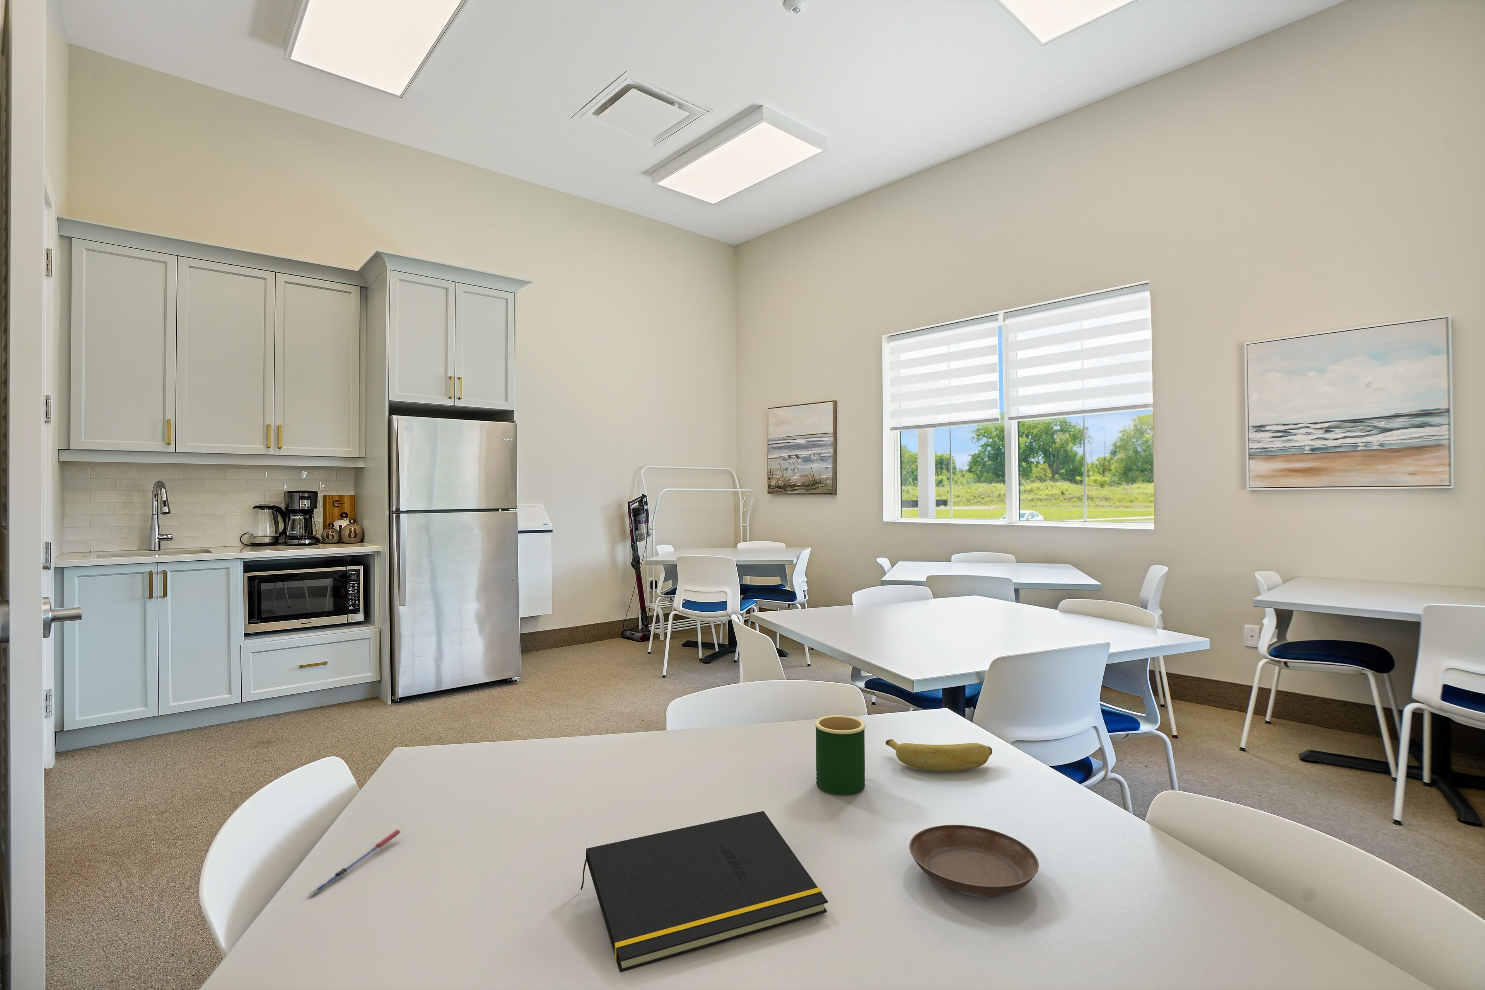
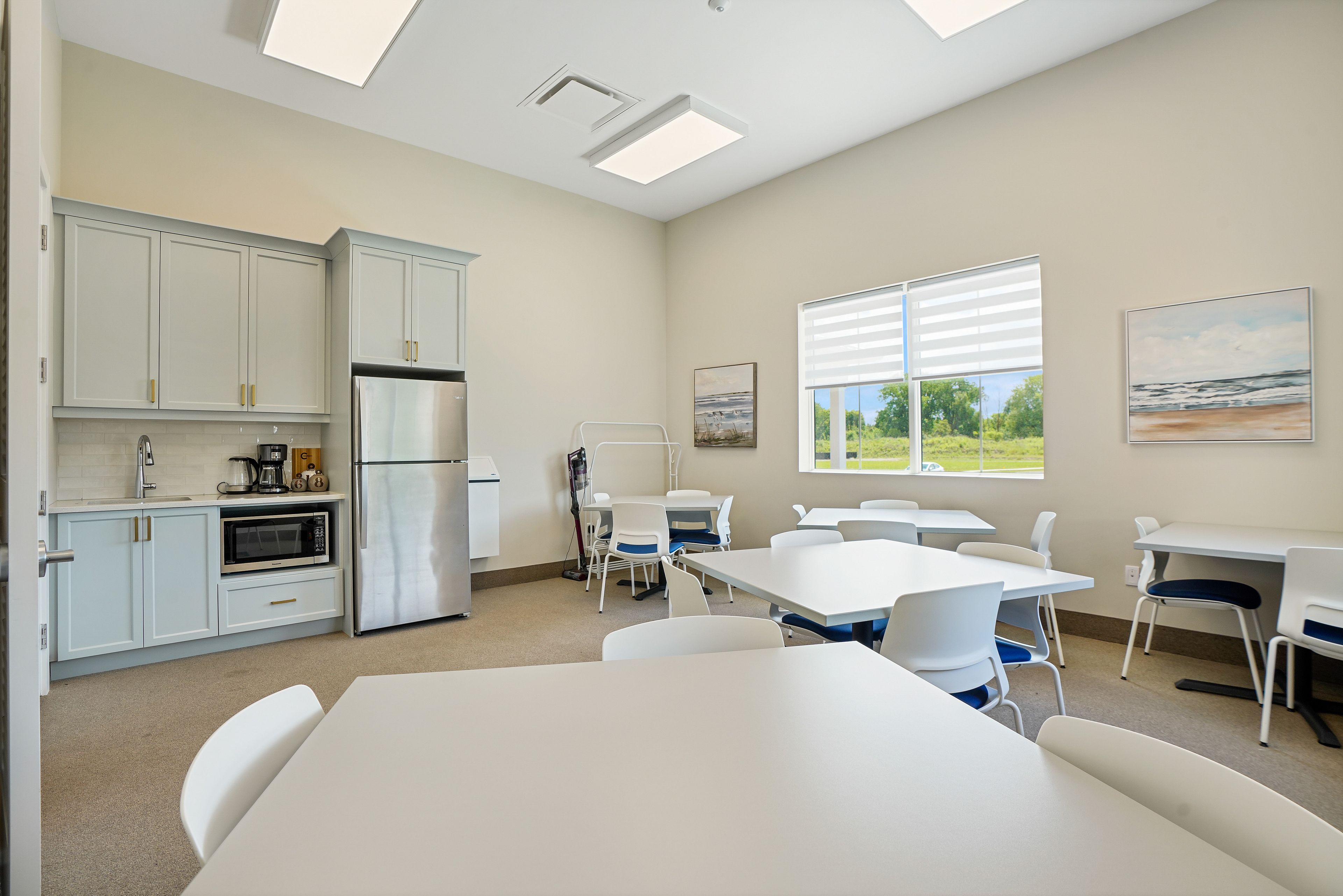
- notepad [581,811,828,972]
- mug [815,715,866,796]
- saucer [909,824,1039,898]
- pen [307,829,401,896]
- banana [886,739,993,771]
